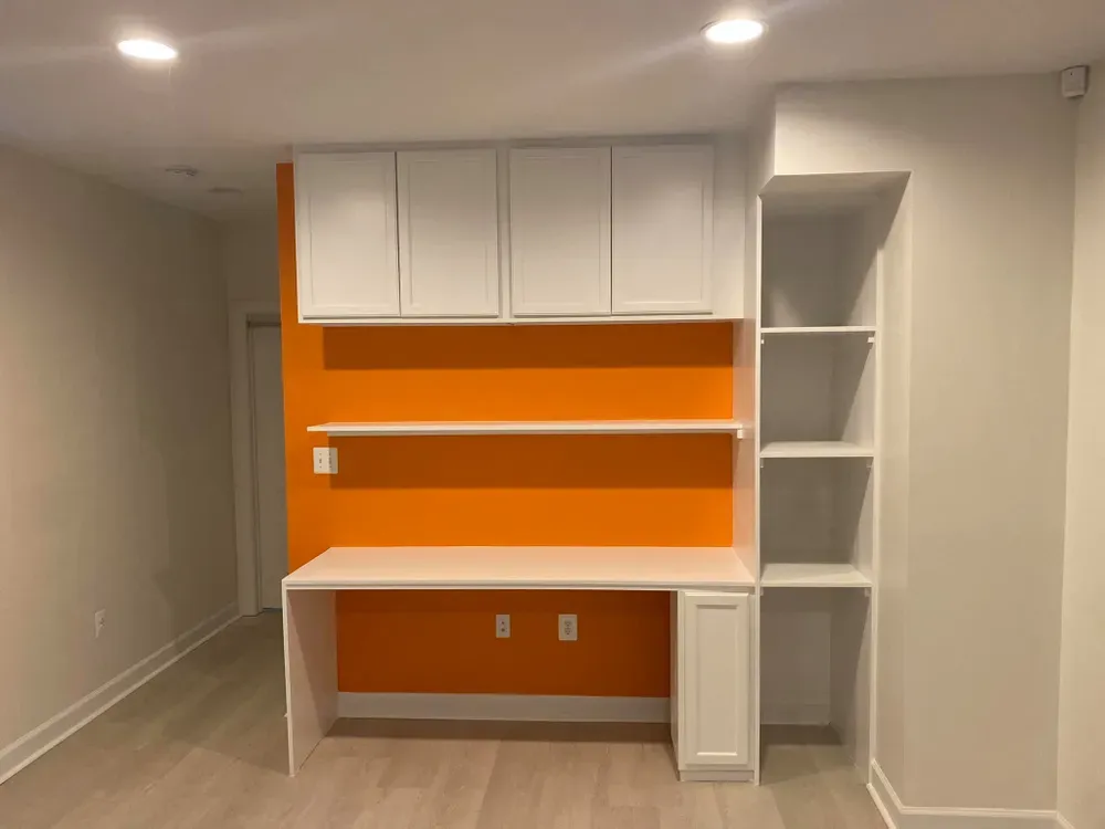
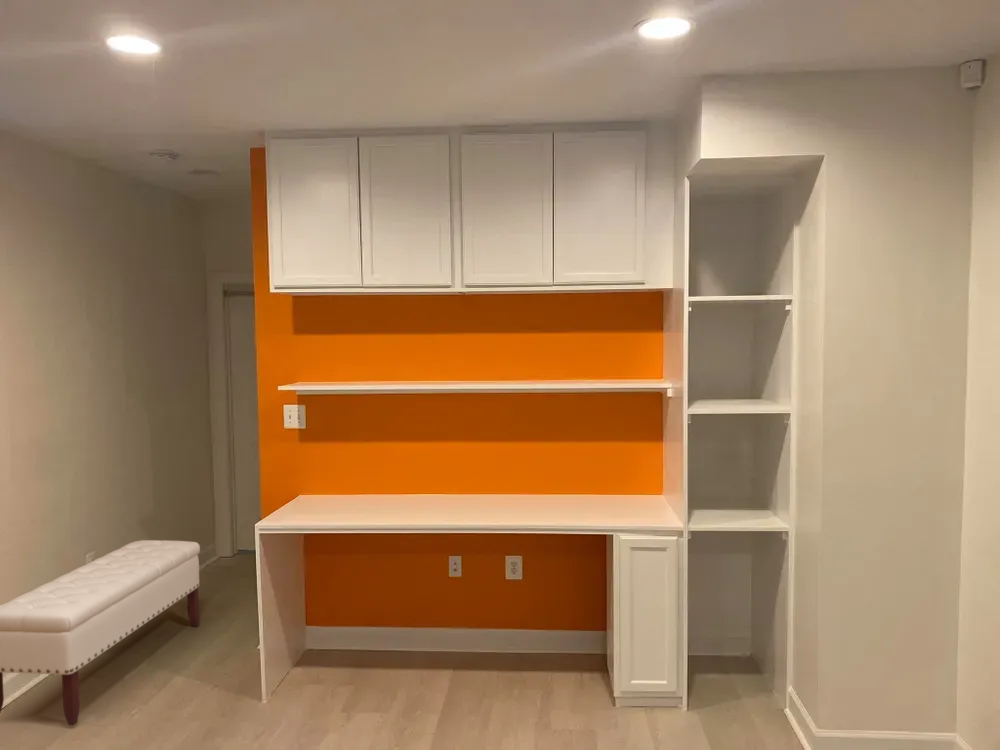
+ bench [0,539,201,726]
